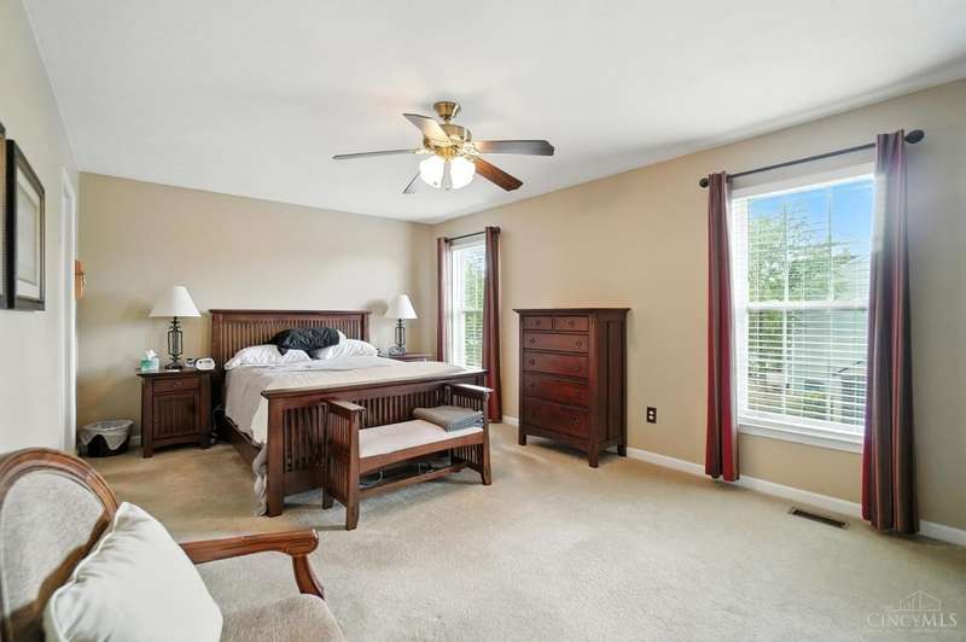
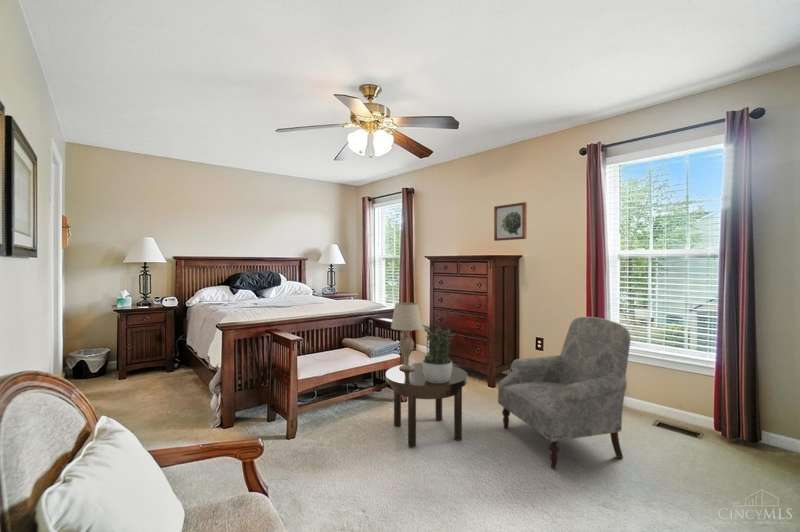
+ potted plant [422,320,458,383]
+ side table [385,362,469,448]
+ armchair [497,316,632,470]
+ table lamp [390,302,423,371]
+ wall art [493,201,528,242]
